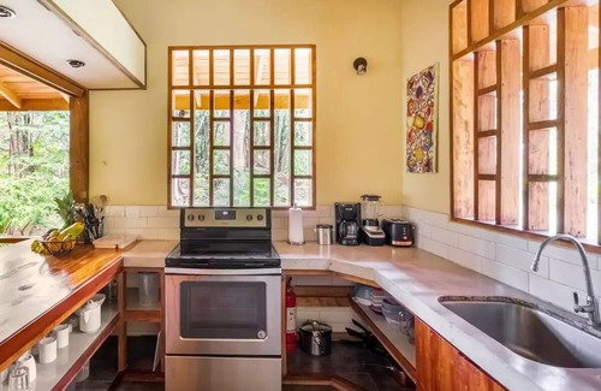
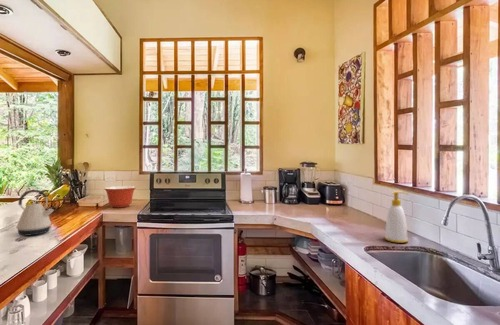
+ mixing bowl [103,185,137,208]
+ soap bottle [384,190,410,244]
+ kettle [15,189,55,237]
